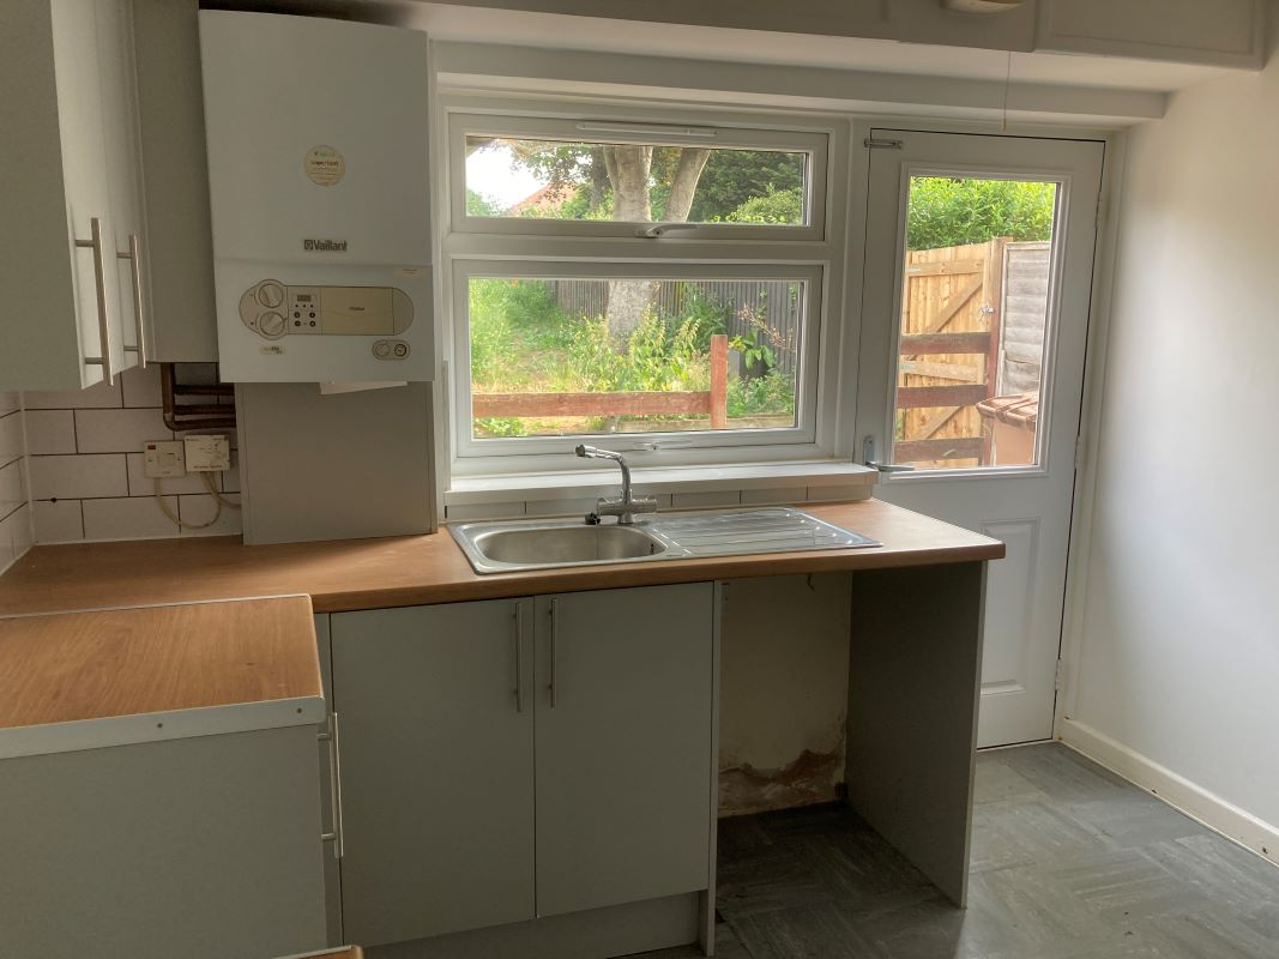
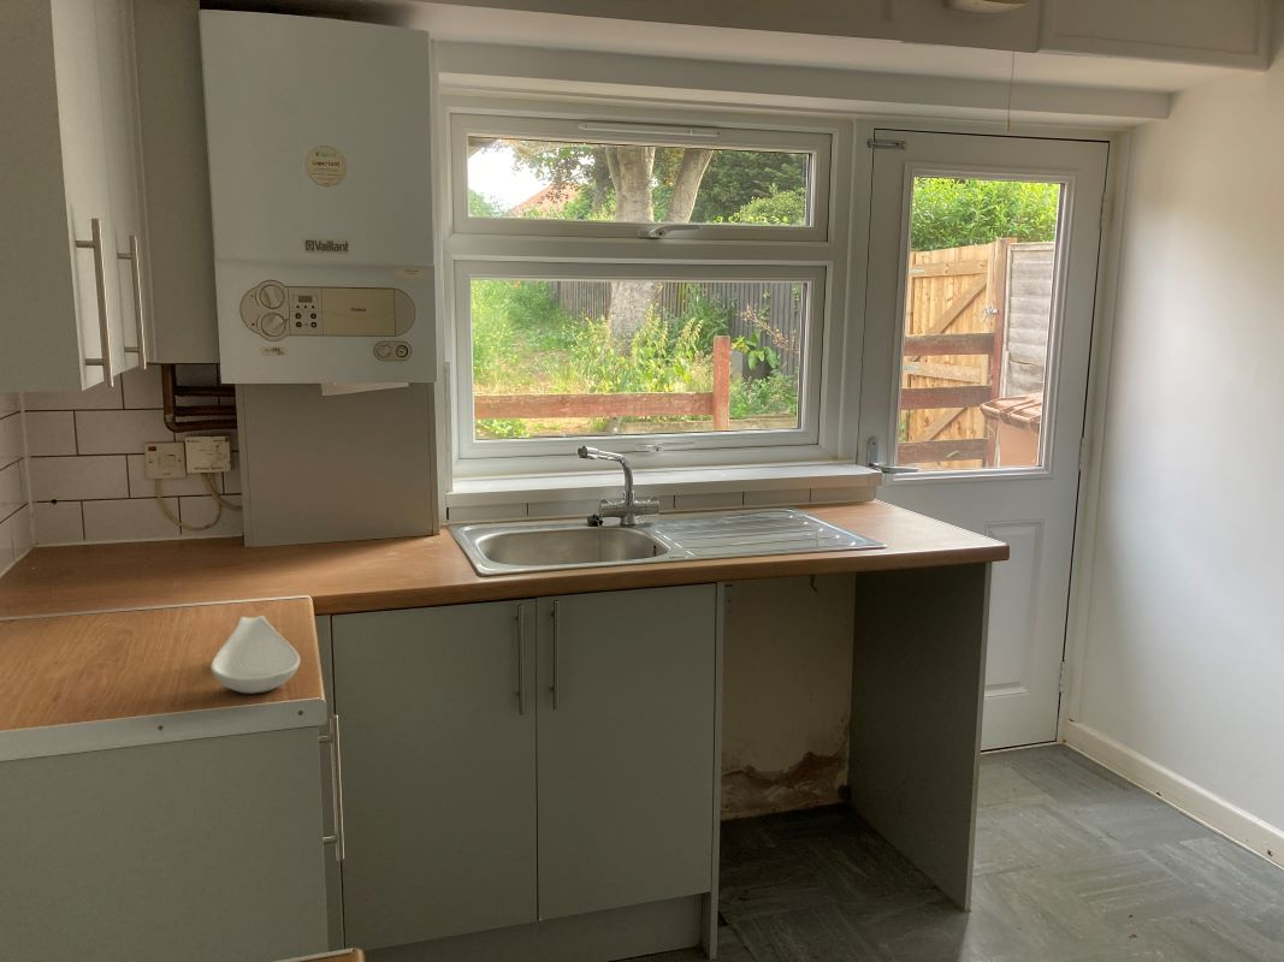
+ spoon rest [209,614,301,695]
